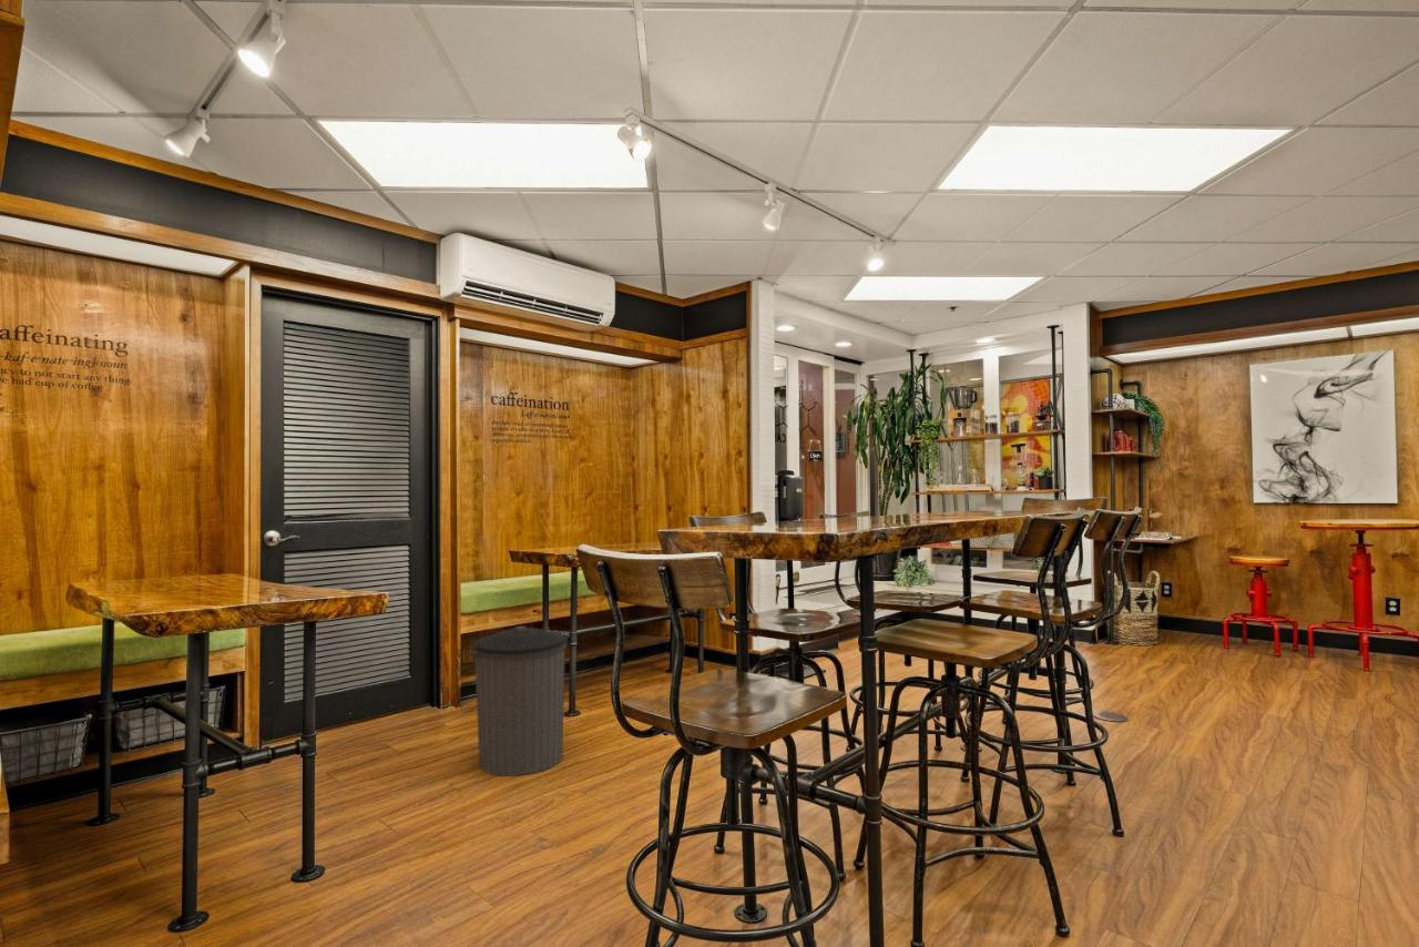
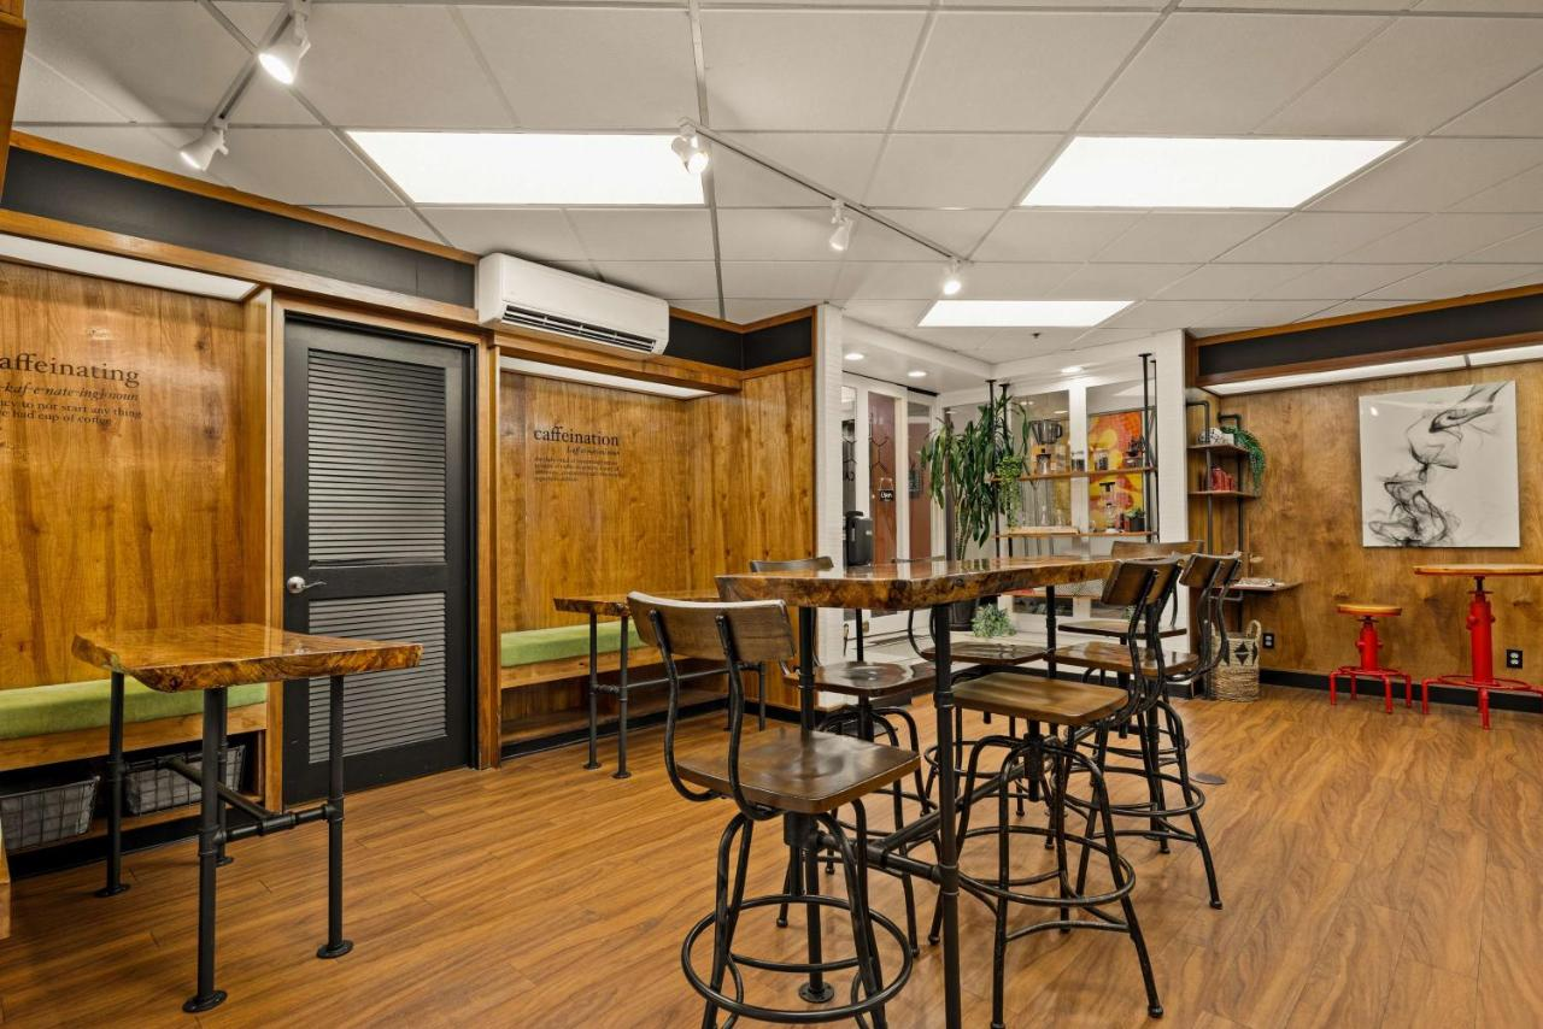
- trash can [469,625,569,777]
